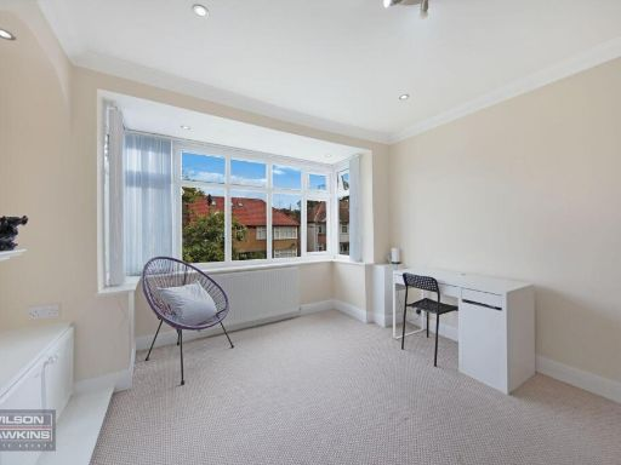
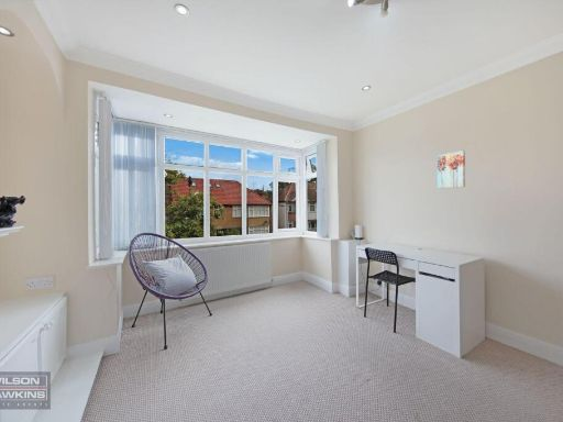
+ wall art [437,149,466,190]
